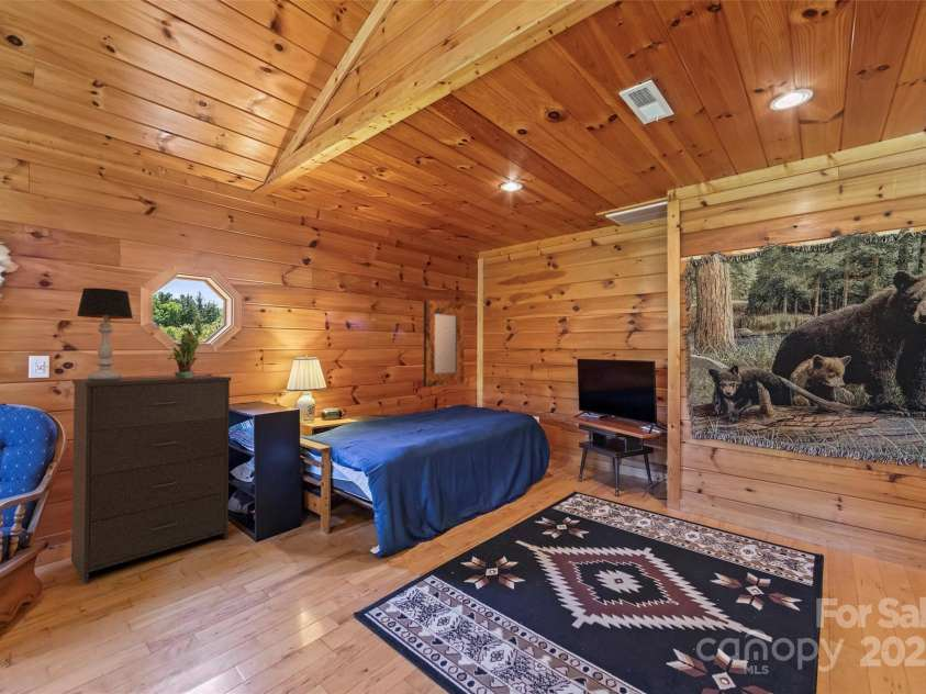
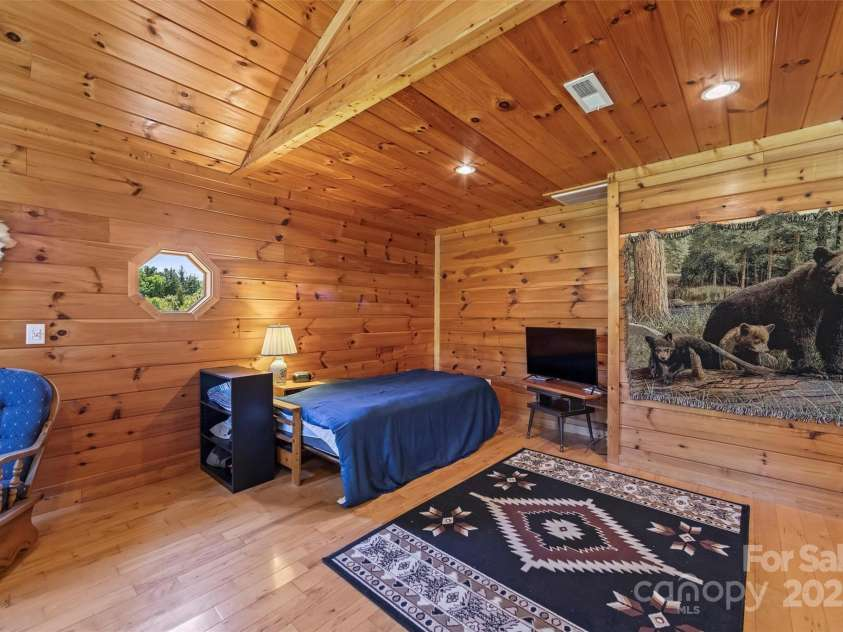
- home mirror [423,300,465,388]
- table lamp [76,287,134,381]
- dresser [70,374,232,584]
- potted plant [166,328,203,378]
